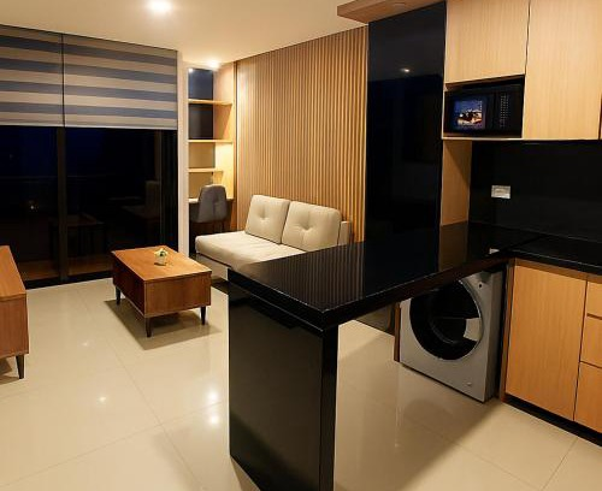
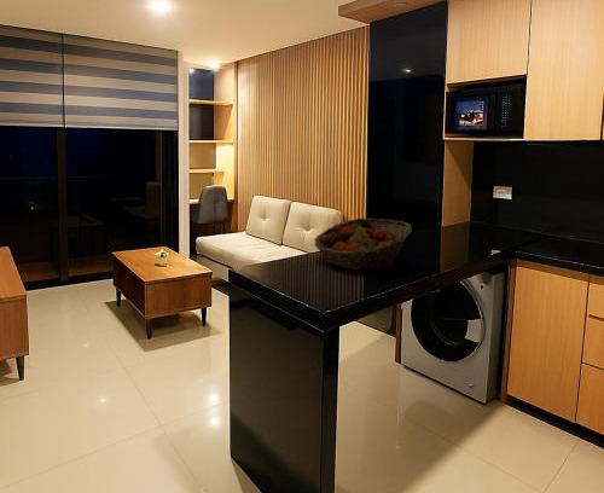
+ fruit basket [313,218,413,272]
